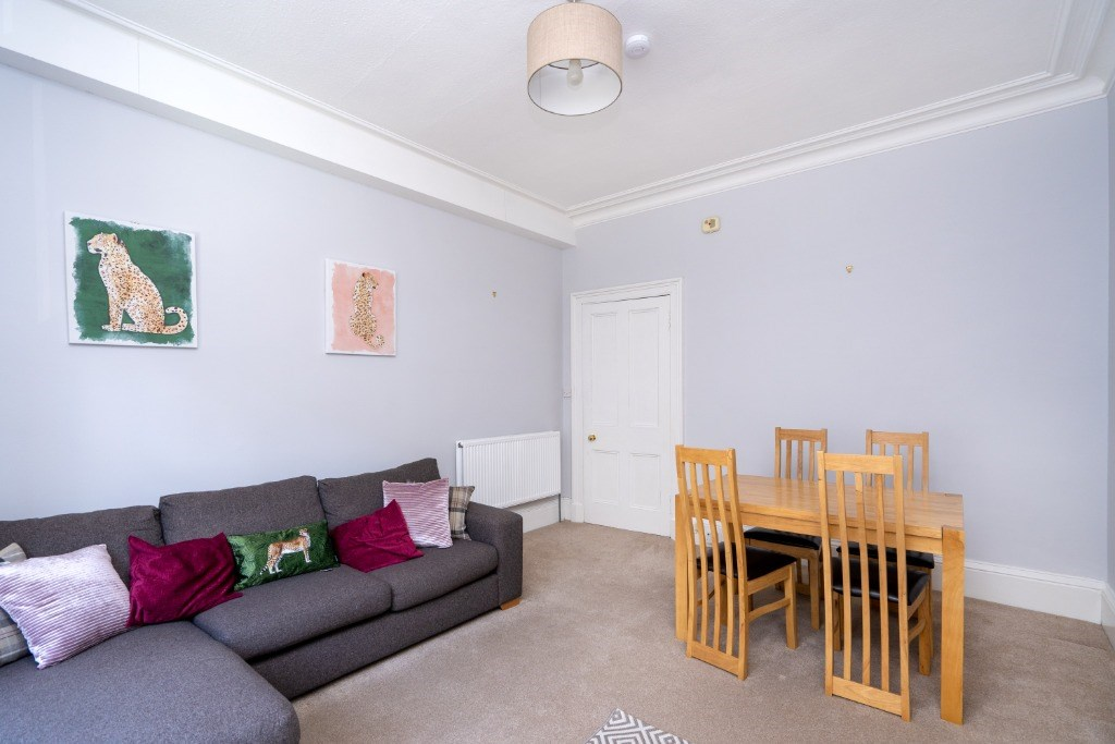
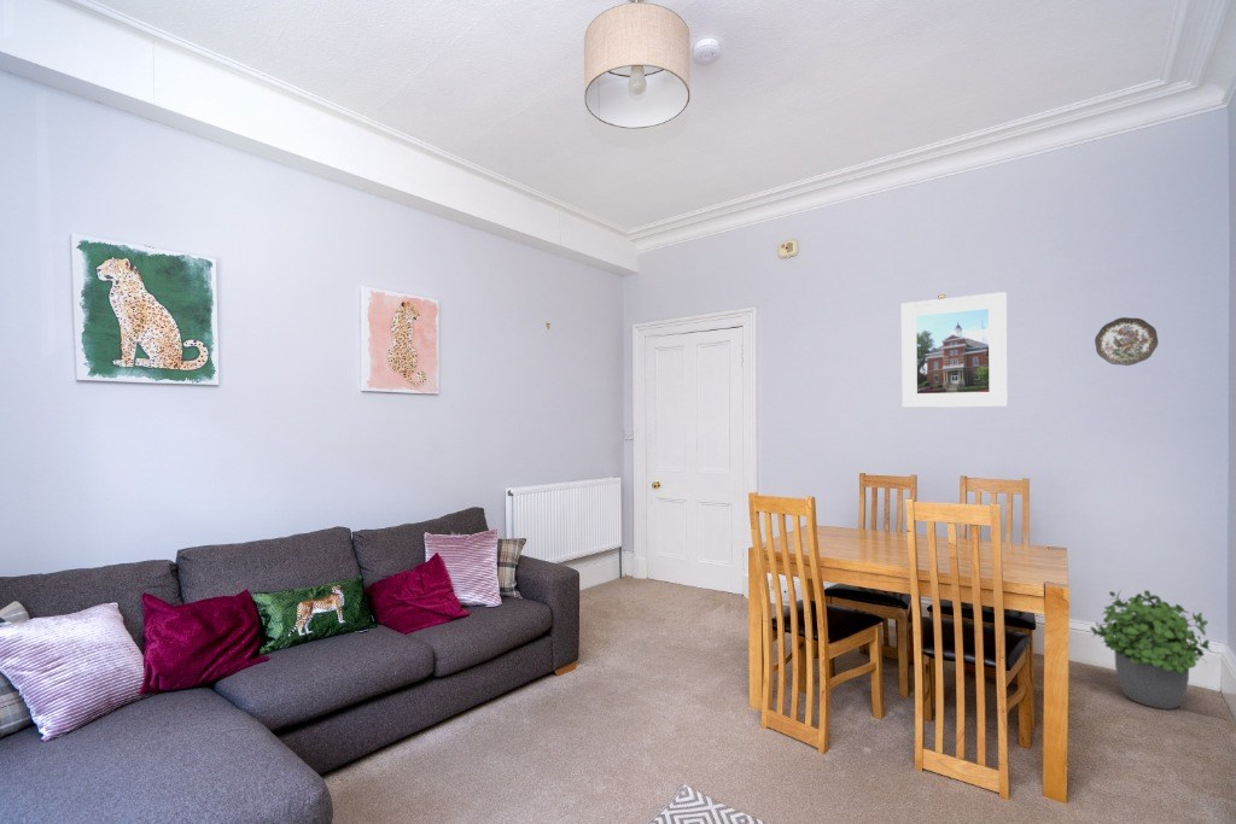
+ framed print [900,291,1009,409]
+ decorative plate [1094,316,1159,367]
+ potted plant [1089,589,1211,711]
